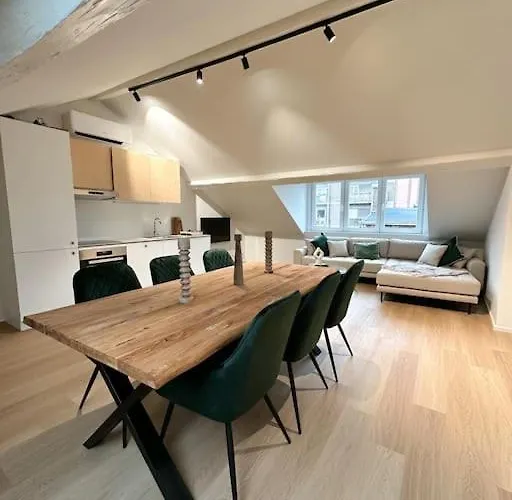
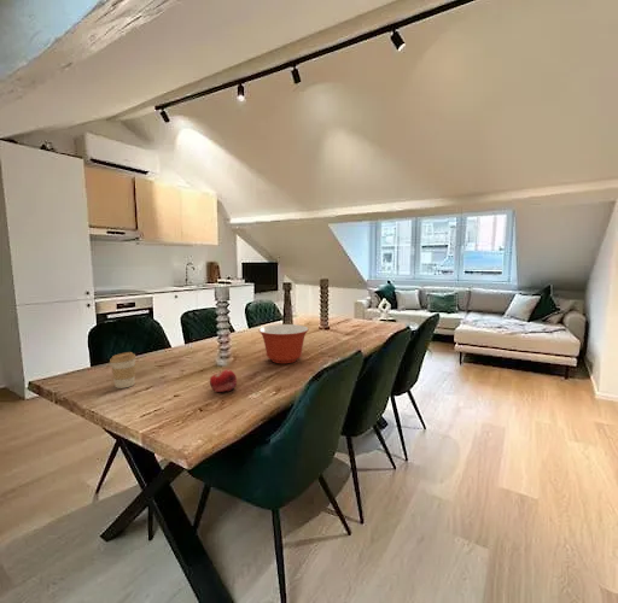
+ mixing bowl [257,323,310,364]
+ coffee cup [109,351,138,390]
+ fruit [209,368,238,393]
